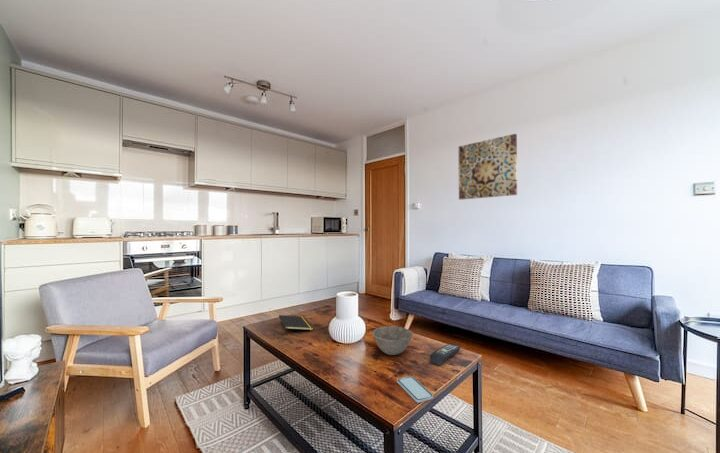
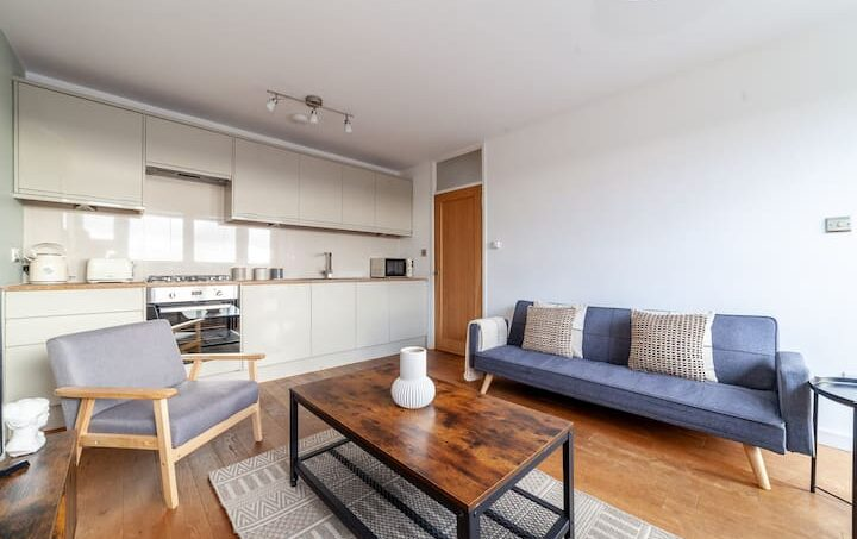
- remote control [429,343,461,366]
- notepad [278,314,314,336]
- bowl [371,325,414,356]
- wall art [458,133,518,201]
- smartphone [396,375,434,404]
